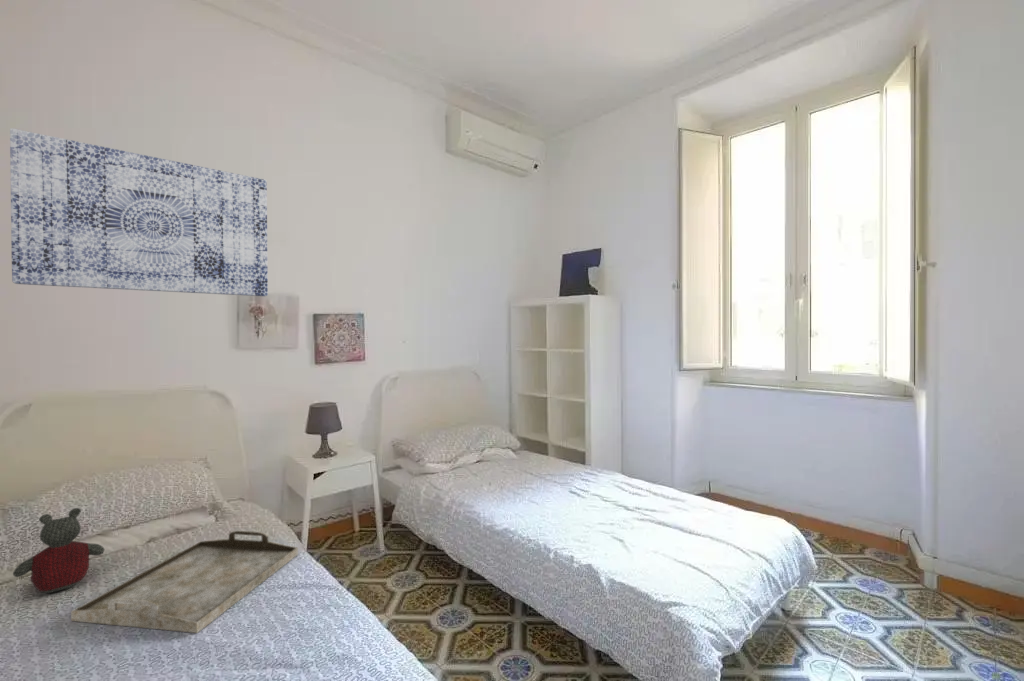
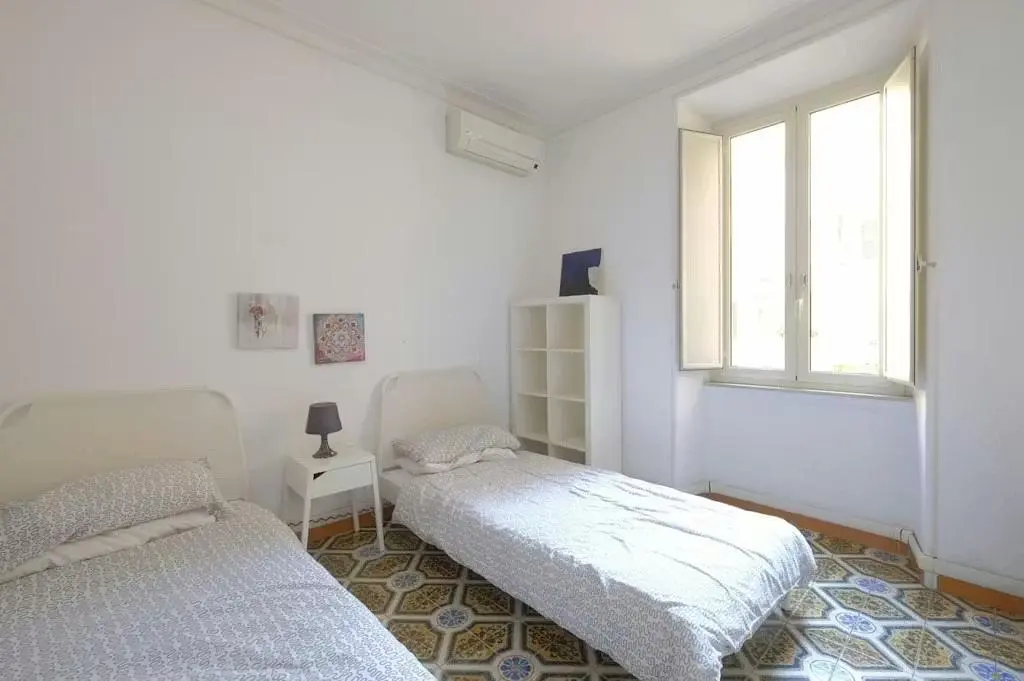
- stuffed bear [12,507,105,594]
- wall art [9,127,269,297]
- serving tray [70,530,299,634]
